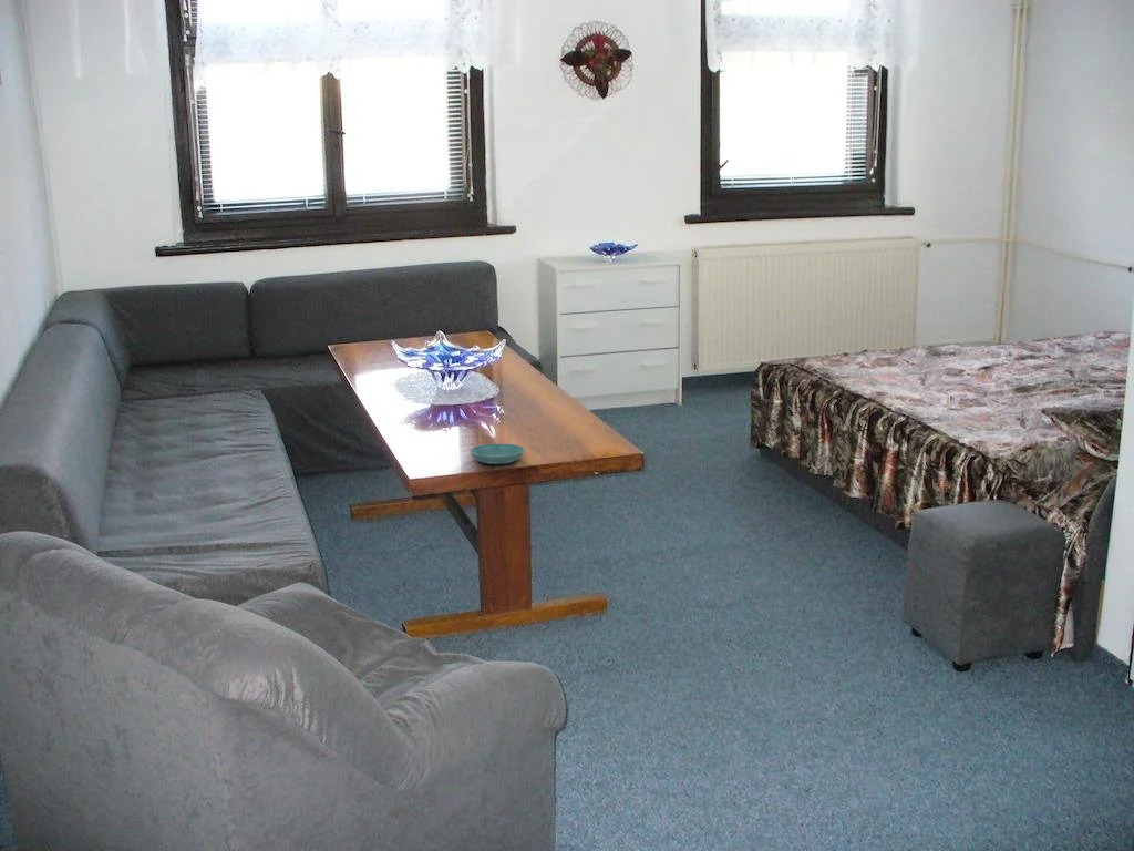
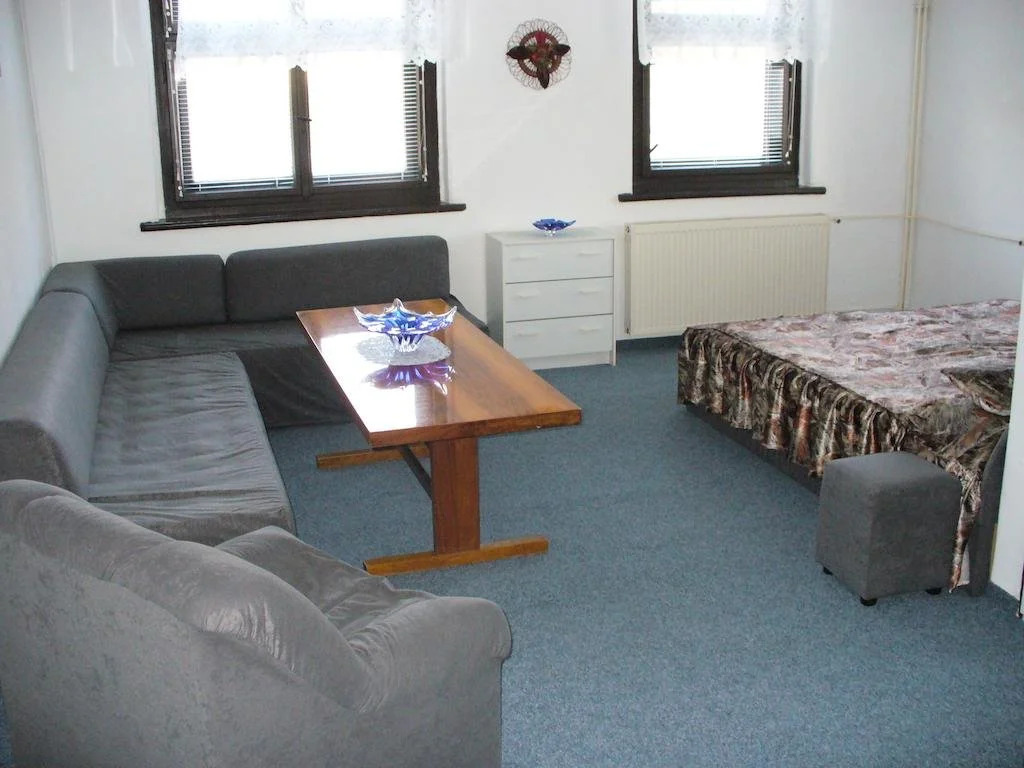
- saucer [468,443,526,465]
